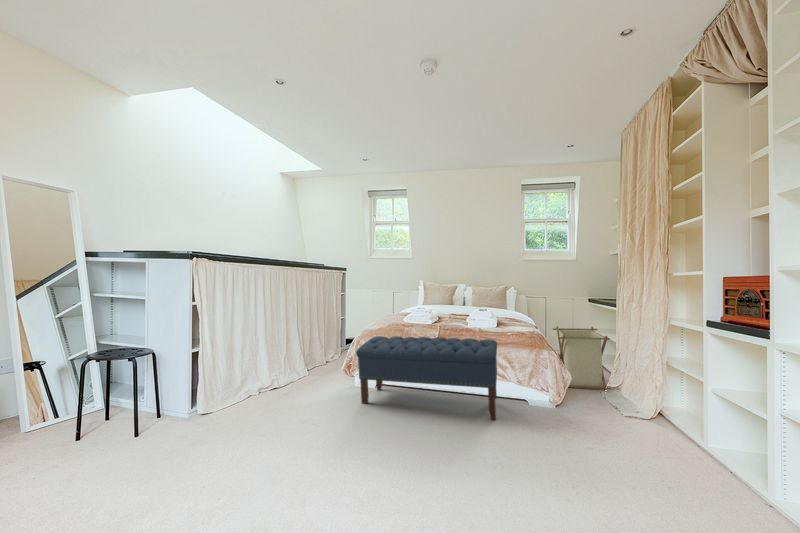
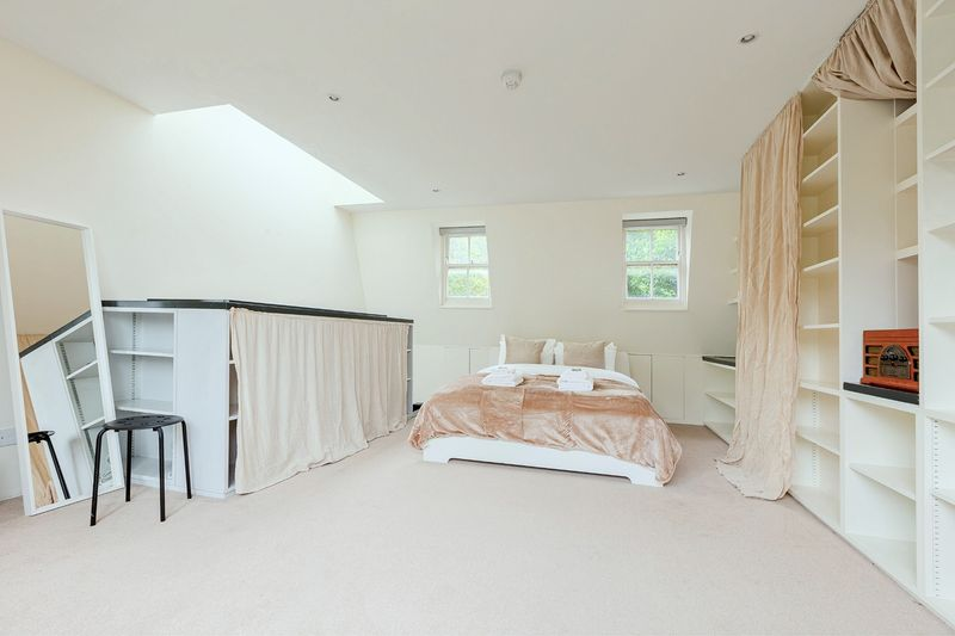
- laundry basket [552,325,611,391]
- bench [355,335,498,421]
